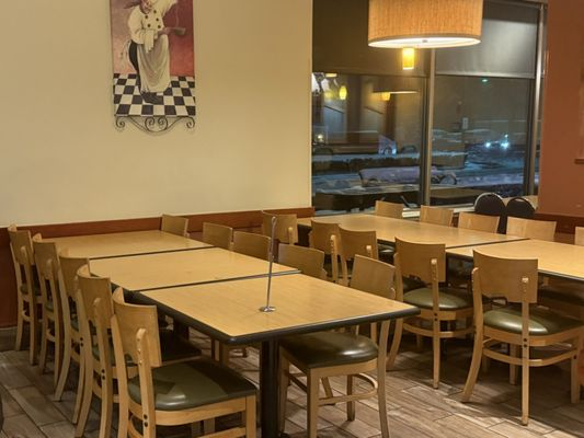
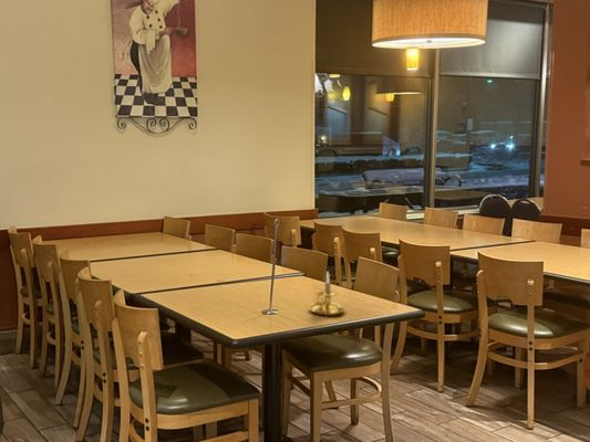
+ candle holder [309,271,346,317]
